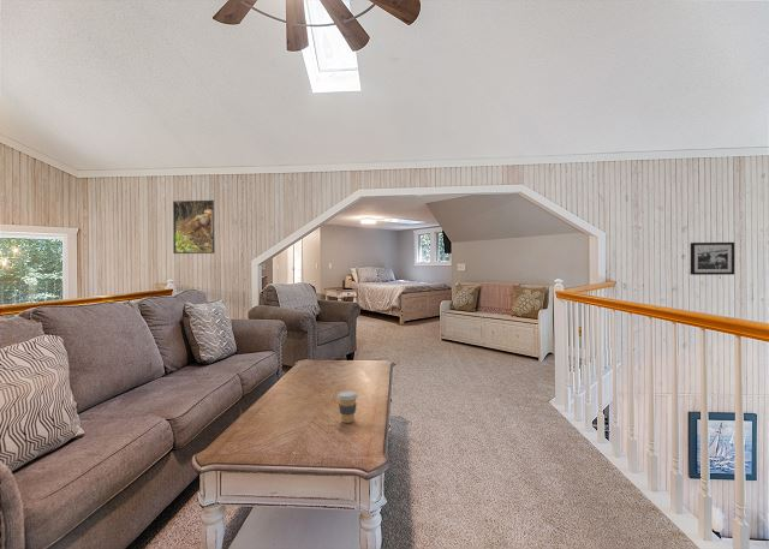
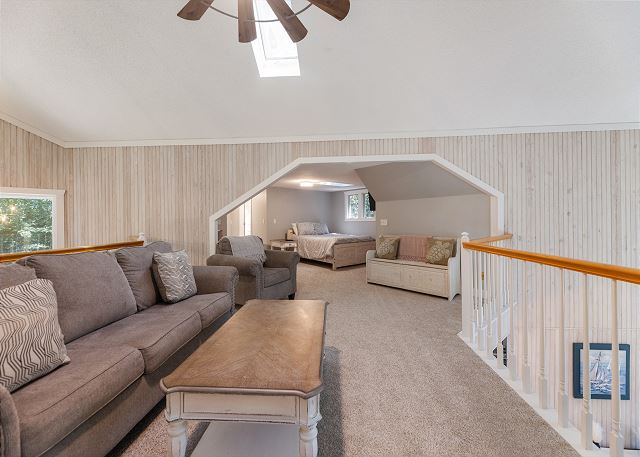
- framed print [172,199,216,255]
- picture frame [690,241,735,276]
- coffee cup [336,389,359,424]
